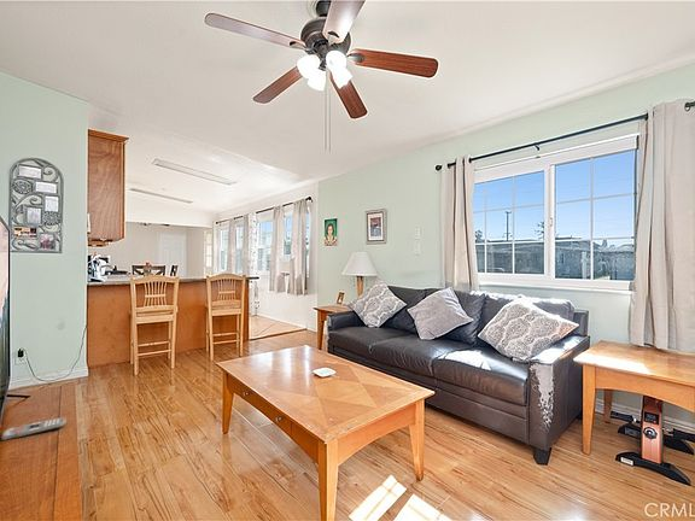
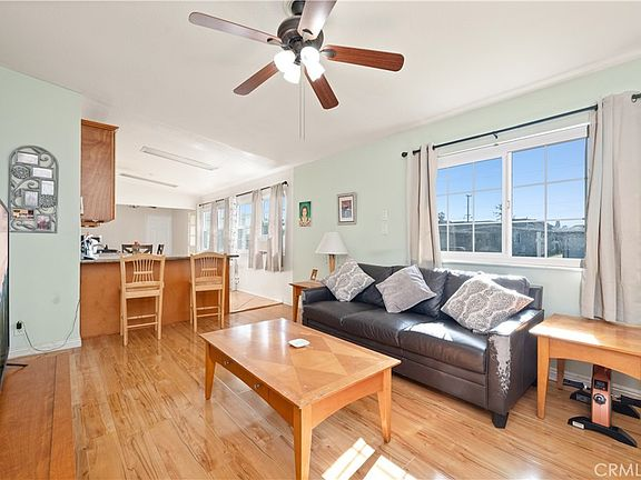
- remote control [0,416,68,441]
